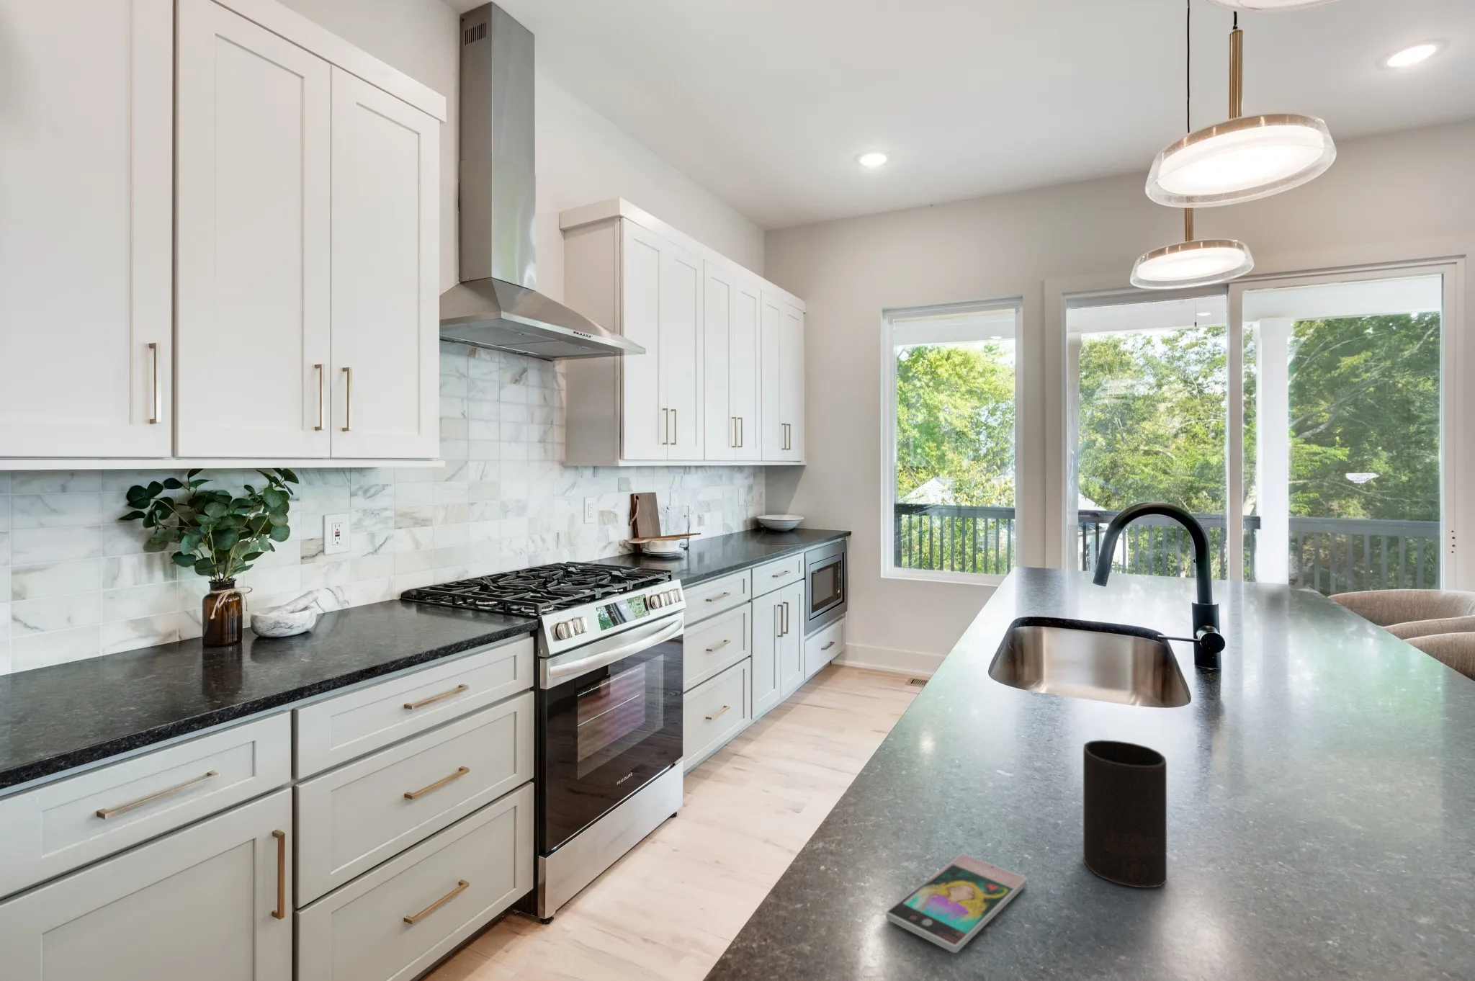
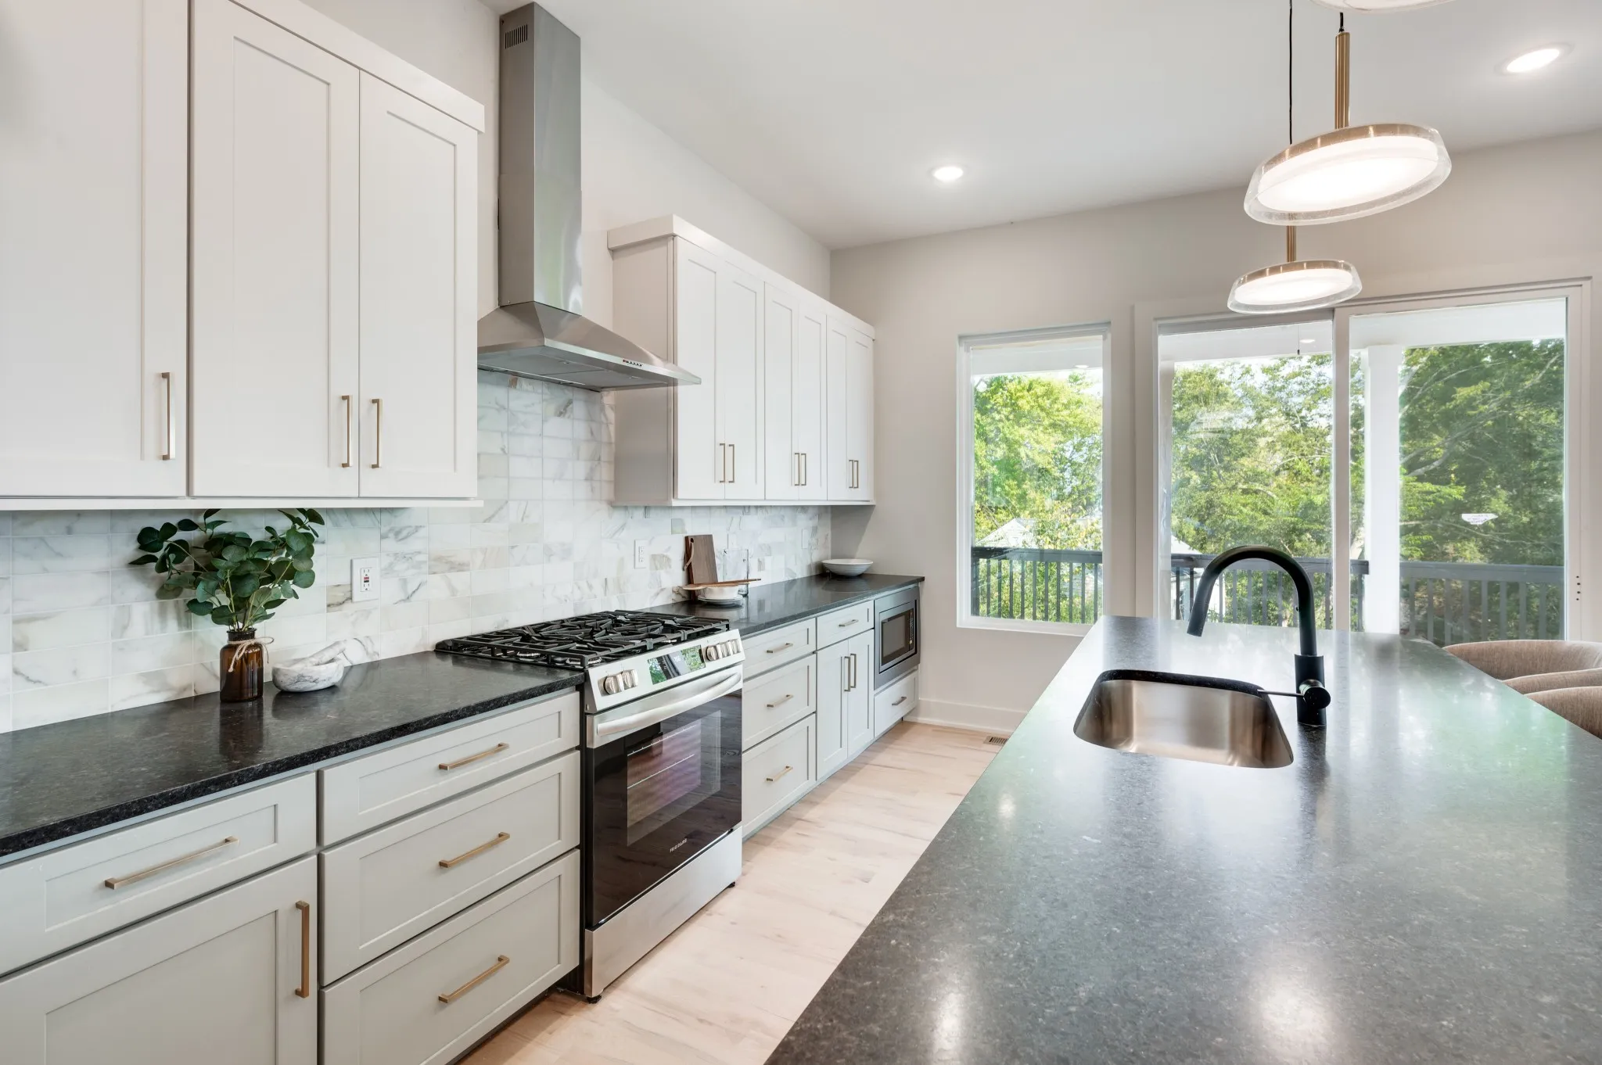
- smartphone [885,853,1027,954]
- cup [1082,739,1168,889]
